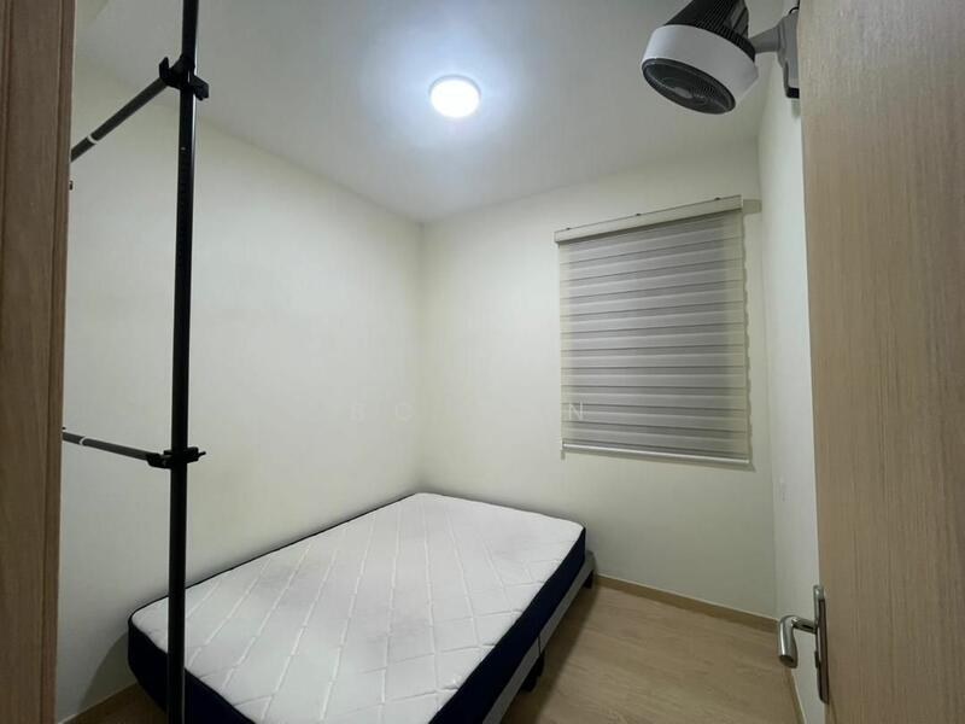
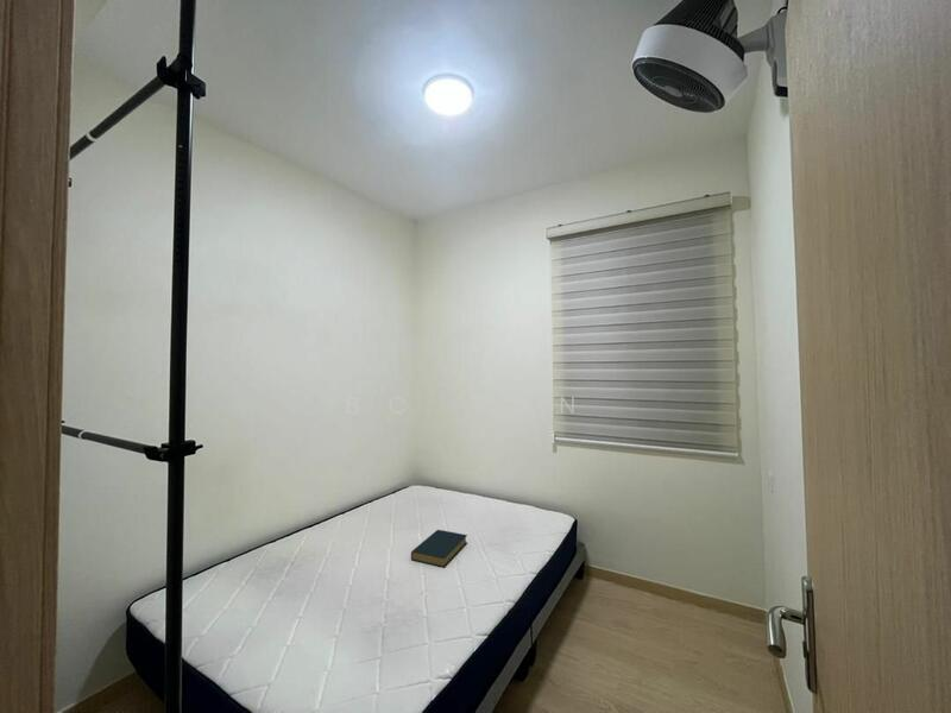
+ hardback book [410,529,468,568]
